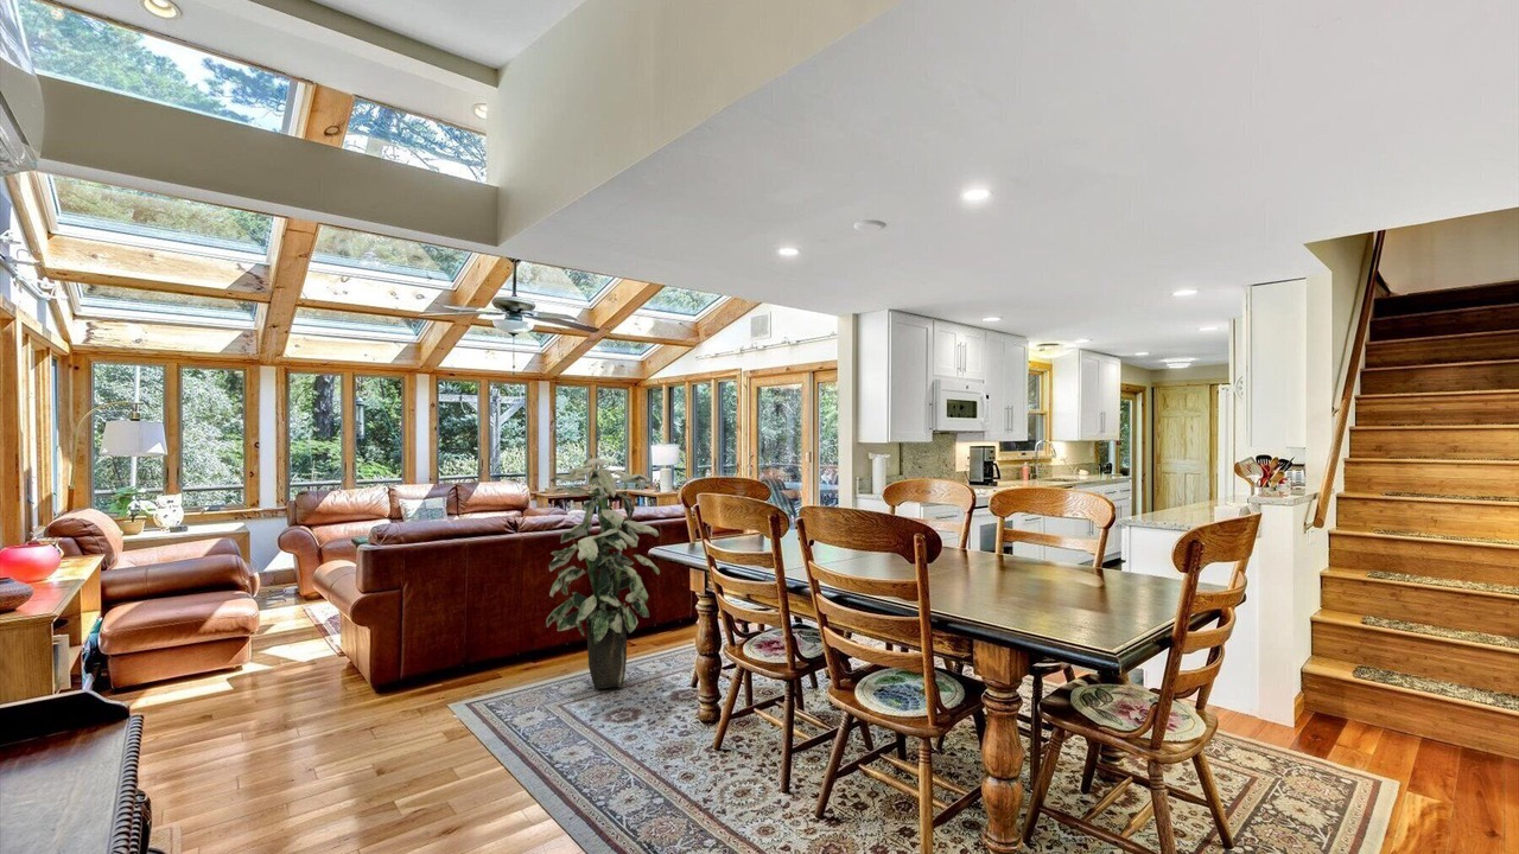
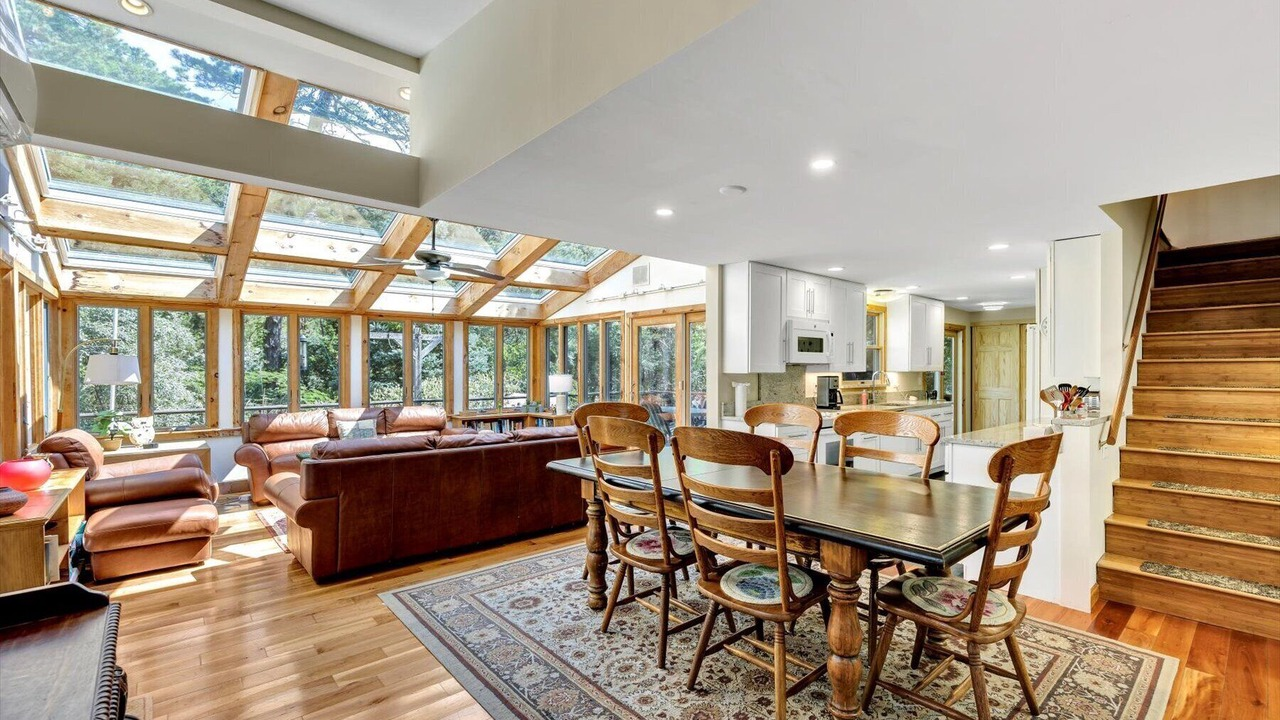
- indoor plant [545,458,661,690]
